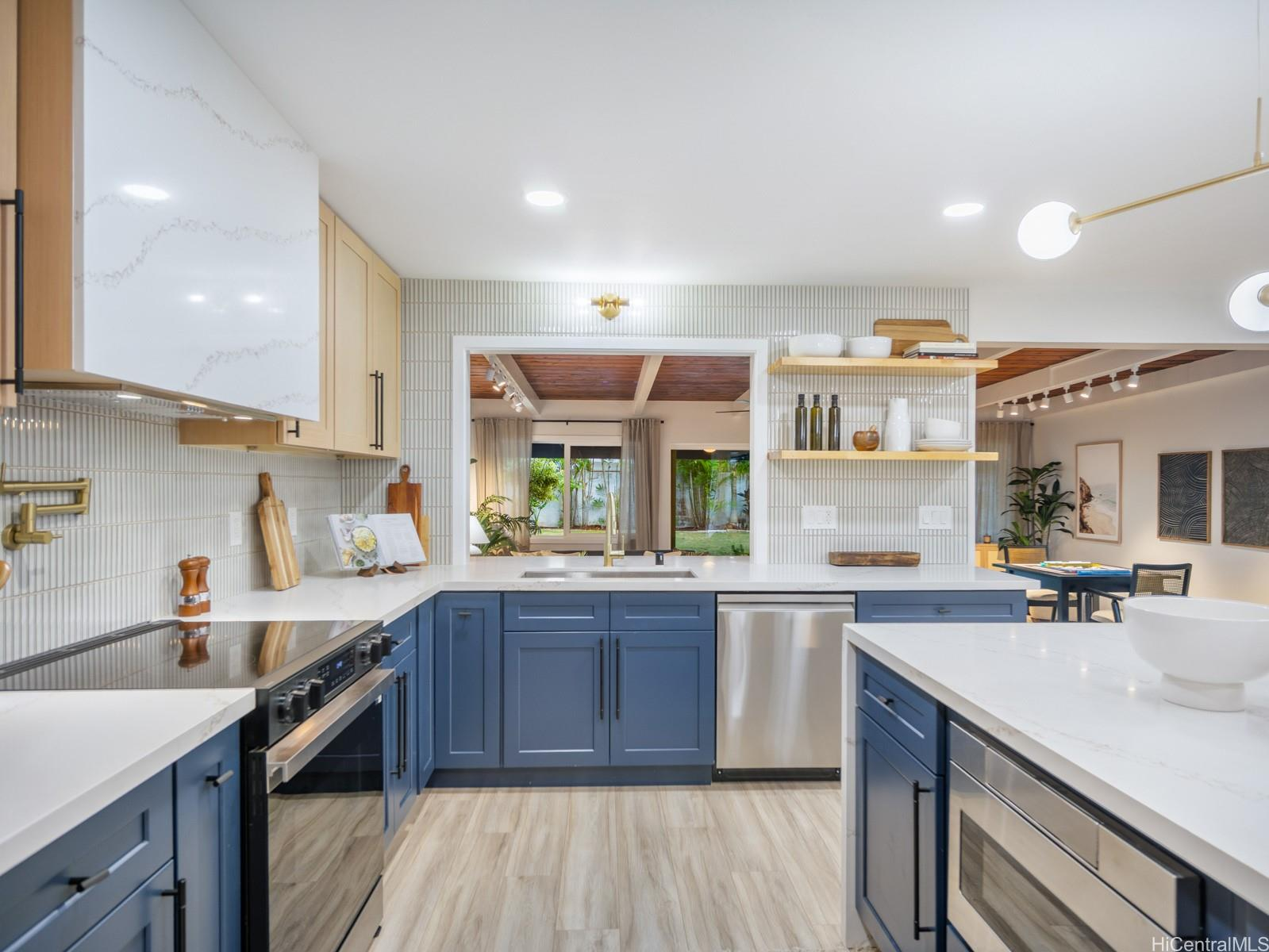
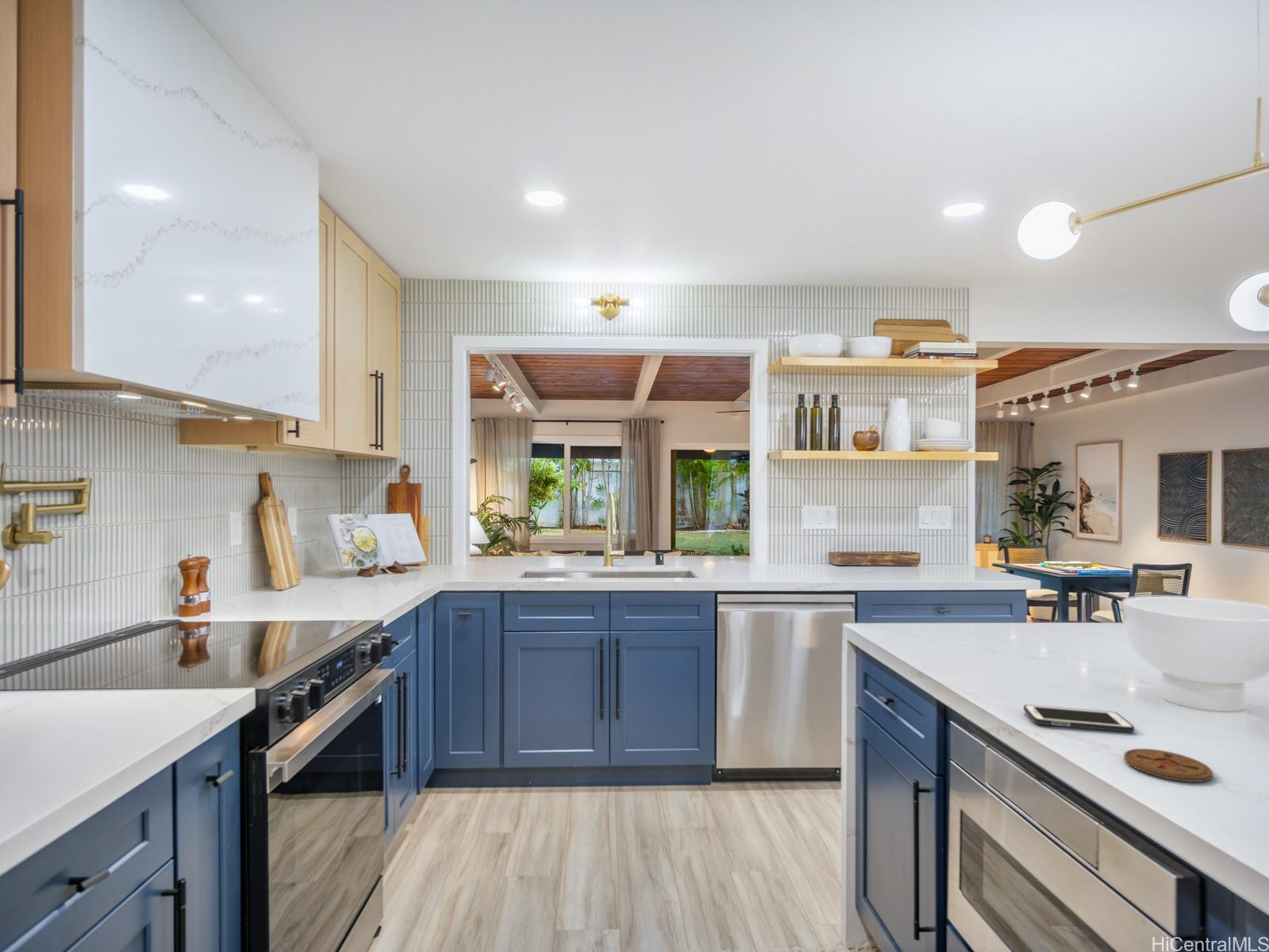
+ cell phone [1023,704,1135,733]
+ coaster [1123,748,1213,783]
